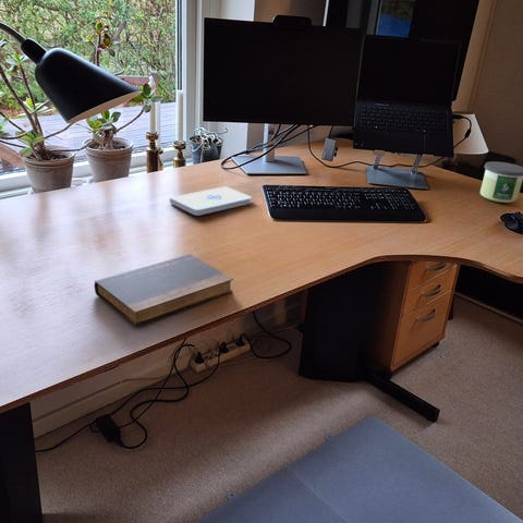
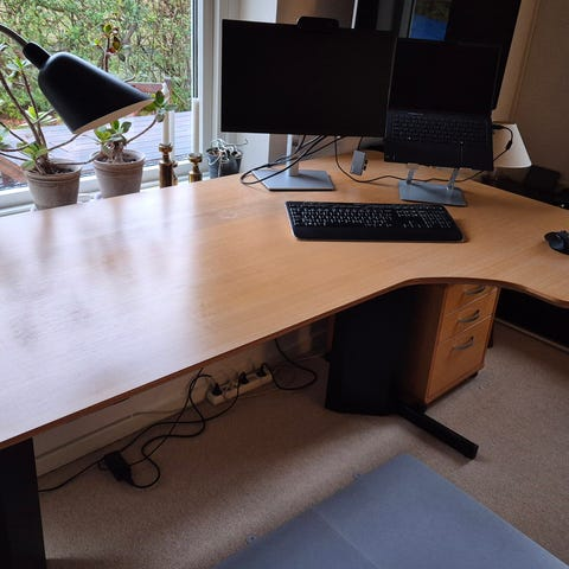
- candle [479,160,523,204]
- book [94,253,234,327]
- notepad [169,185,253,217]
